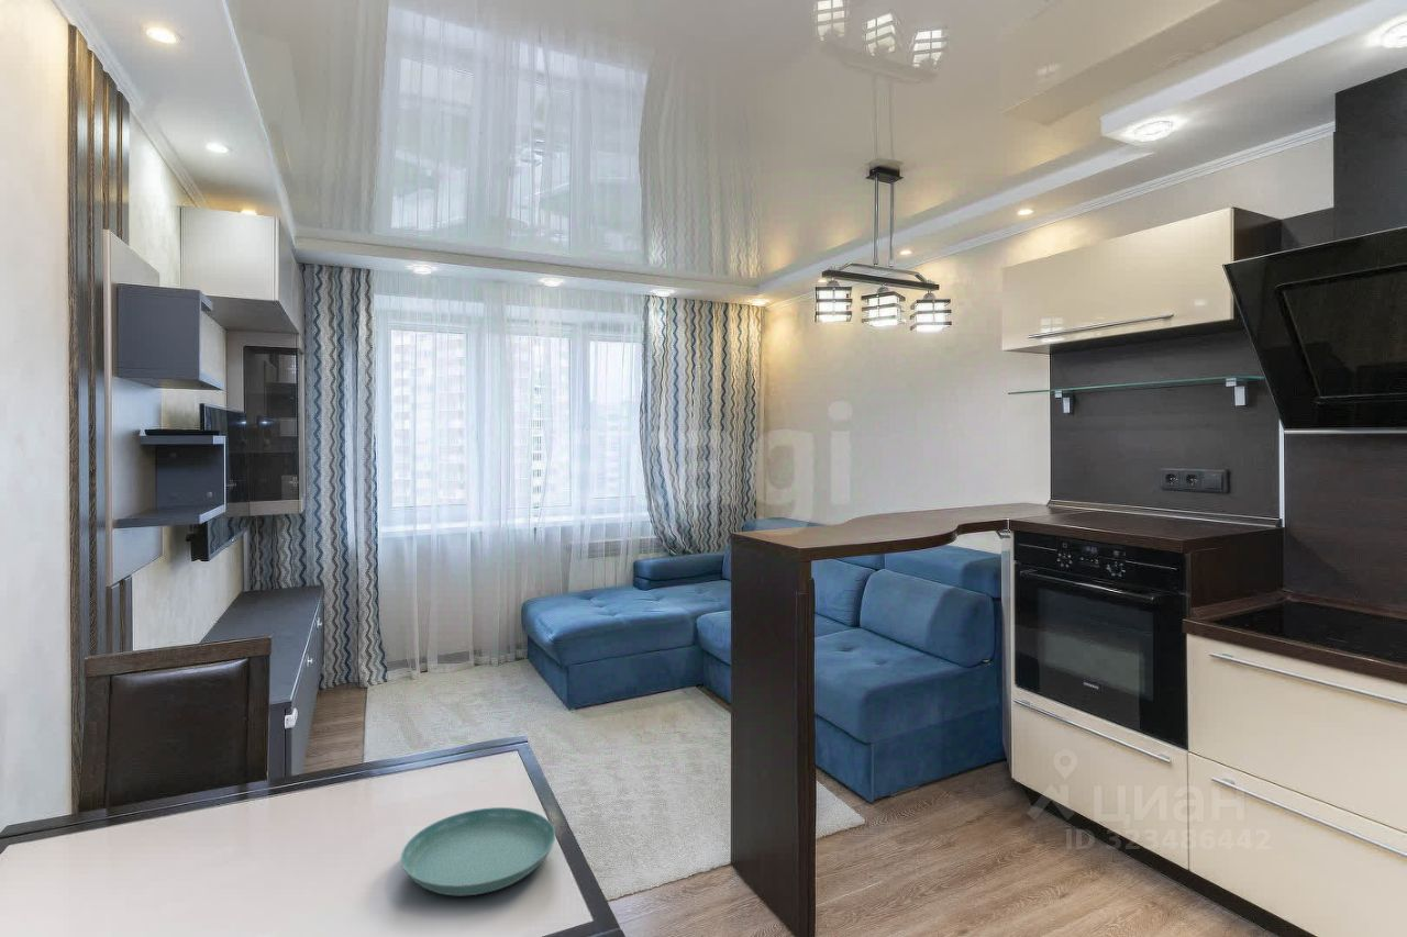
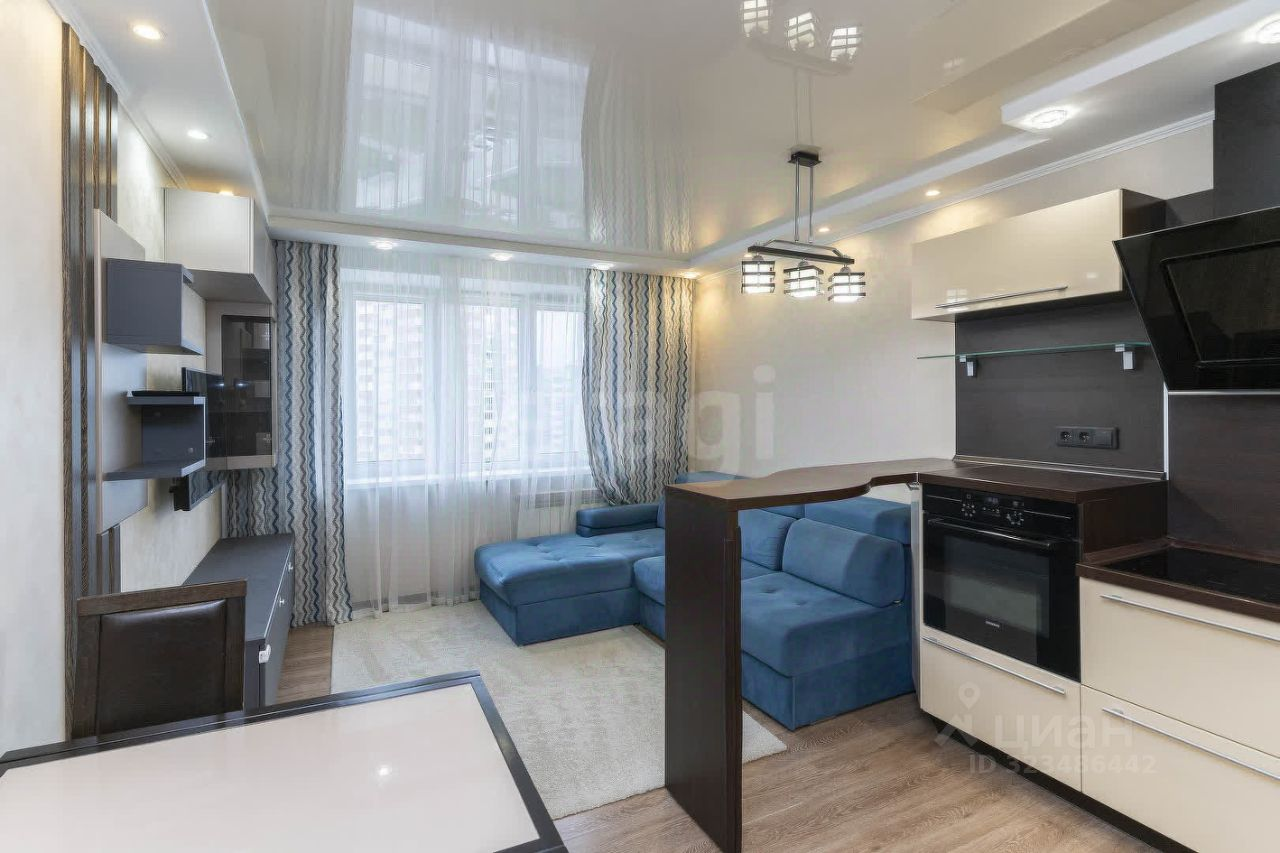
- saucer [400,806,556,896]
